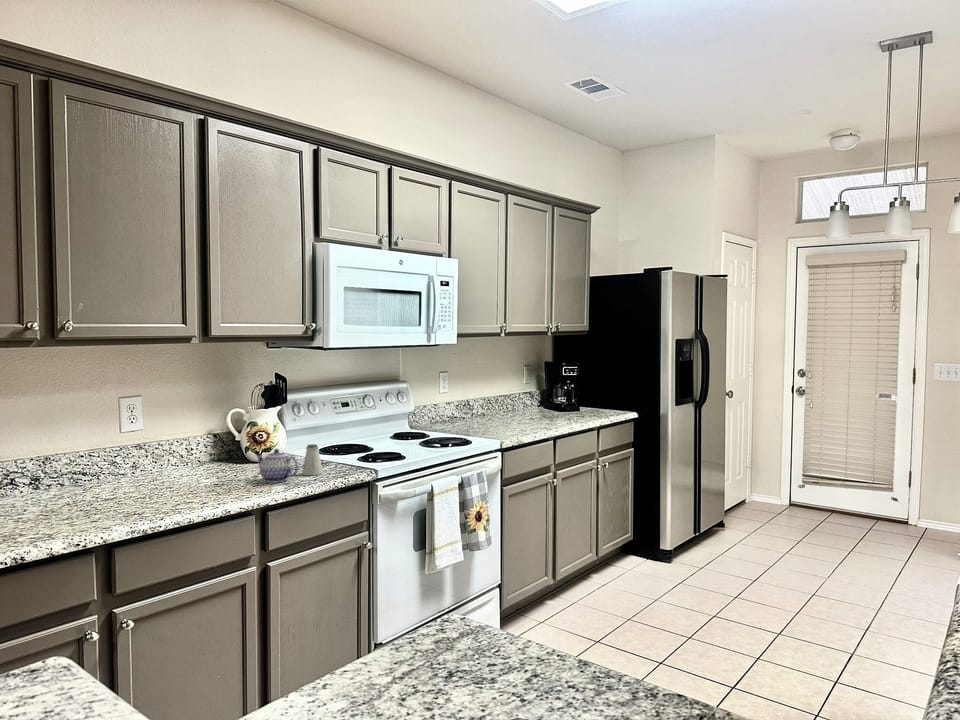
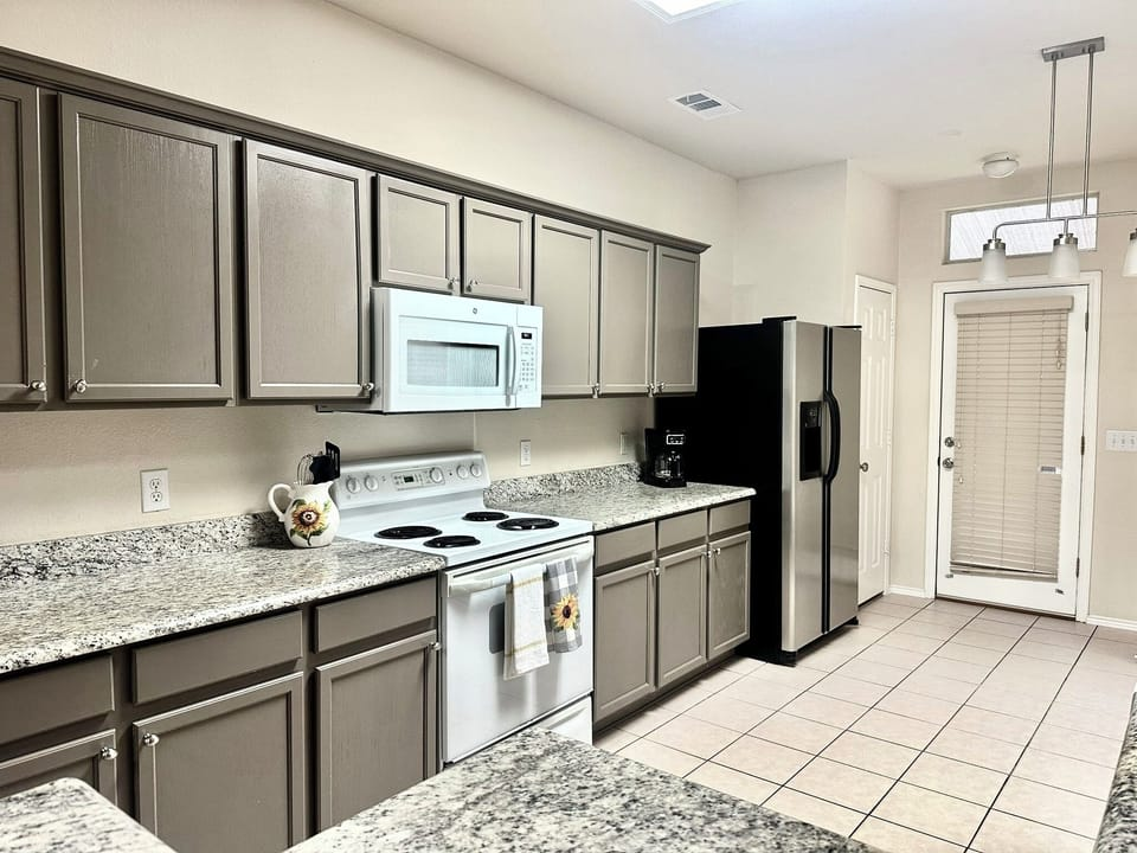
- teapot [255,448,299,484]
- saltshaker [301,443,324,476]
